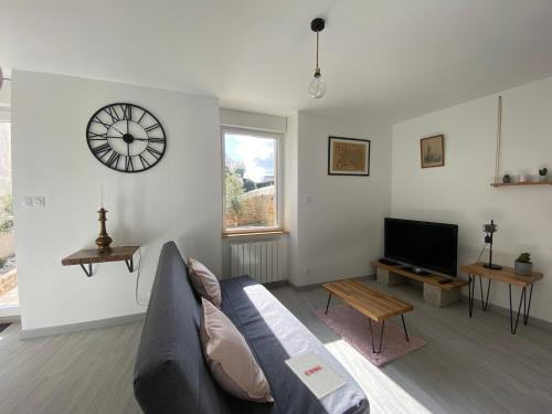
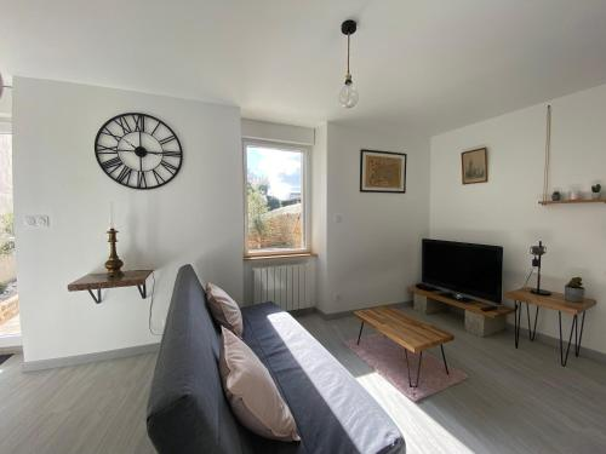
- magazine [284,349,349,401]
